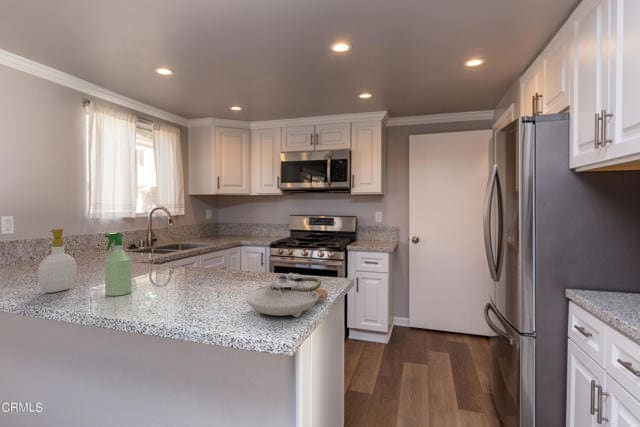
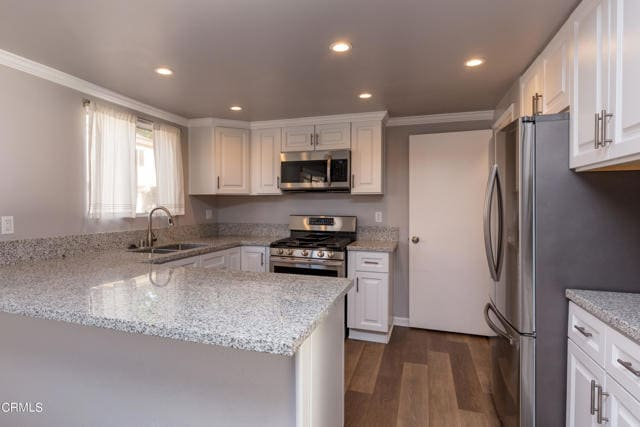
- teapot [244,272,330,318]
- soap bottle [37,228,78,294]
- spray bottle [103,232,133,297]
